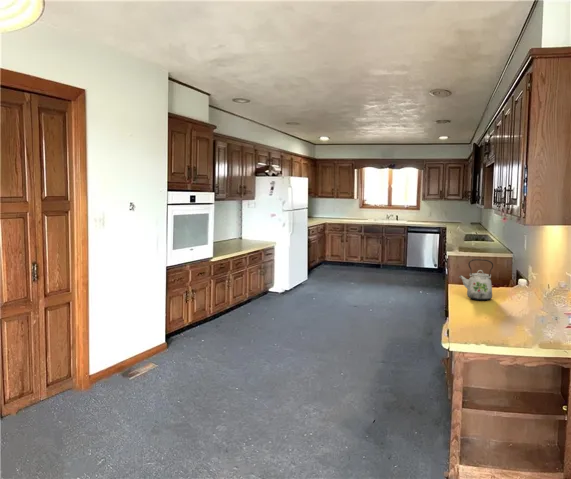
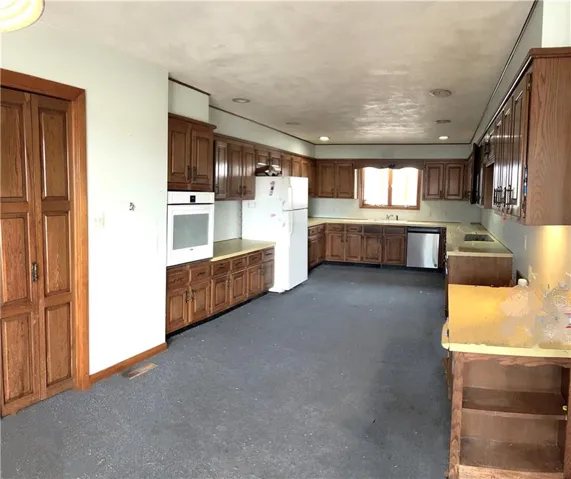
- kettle [457,258,494,301]
